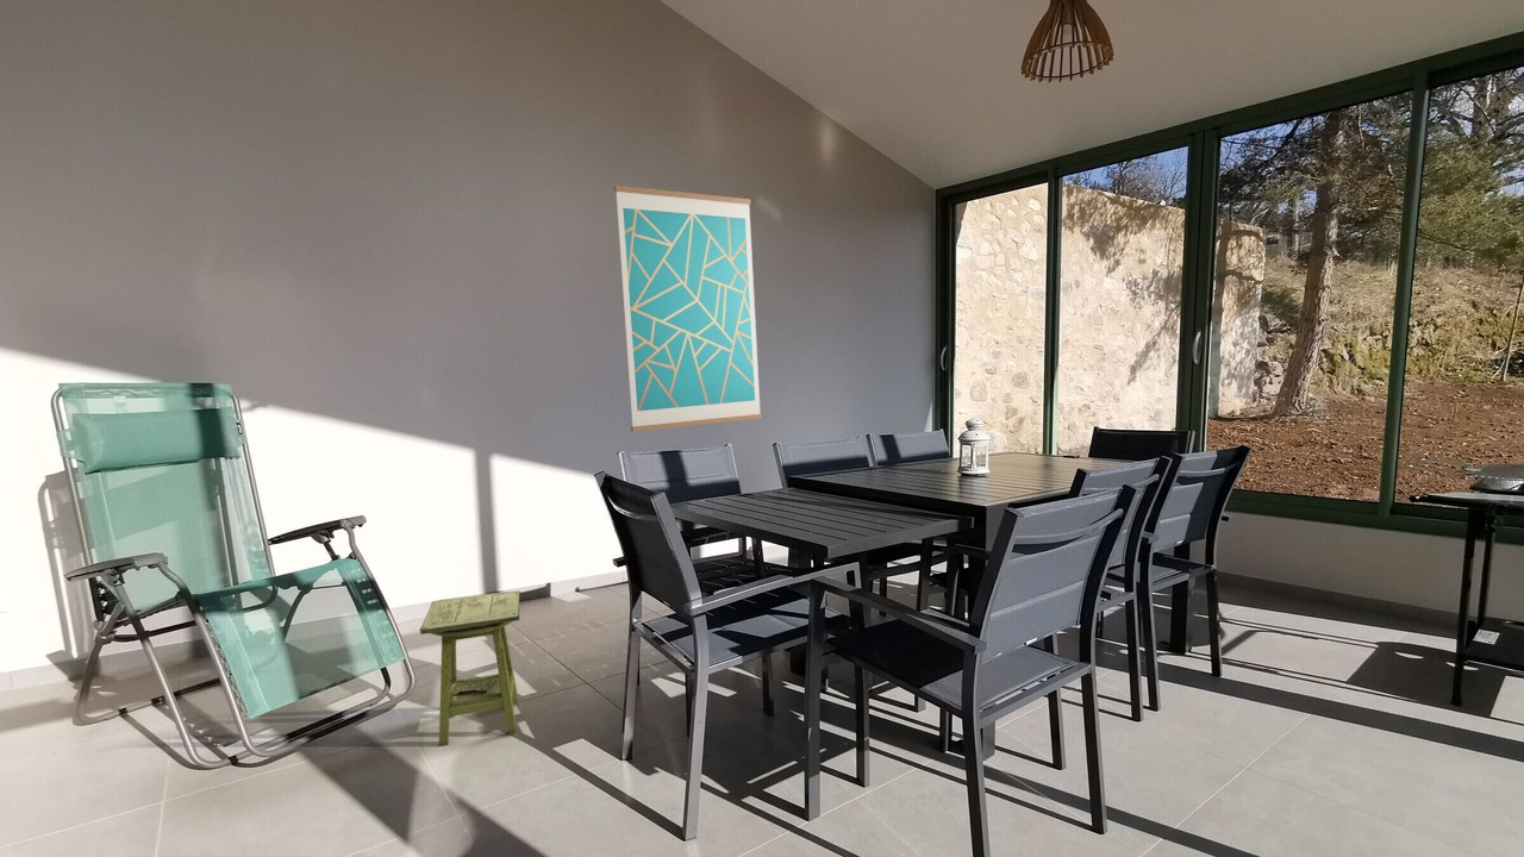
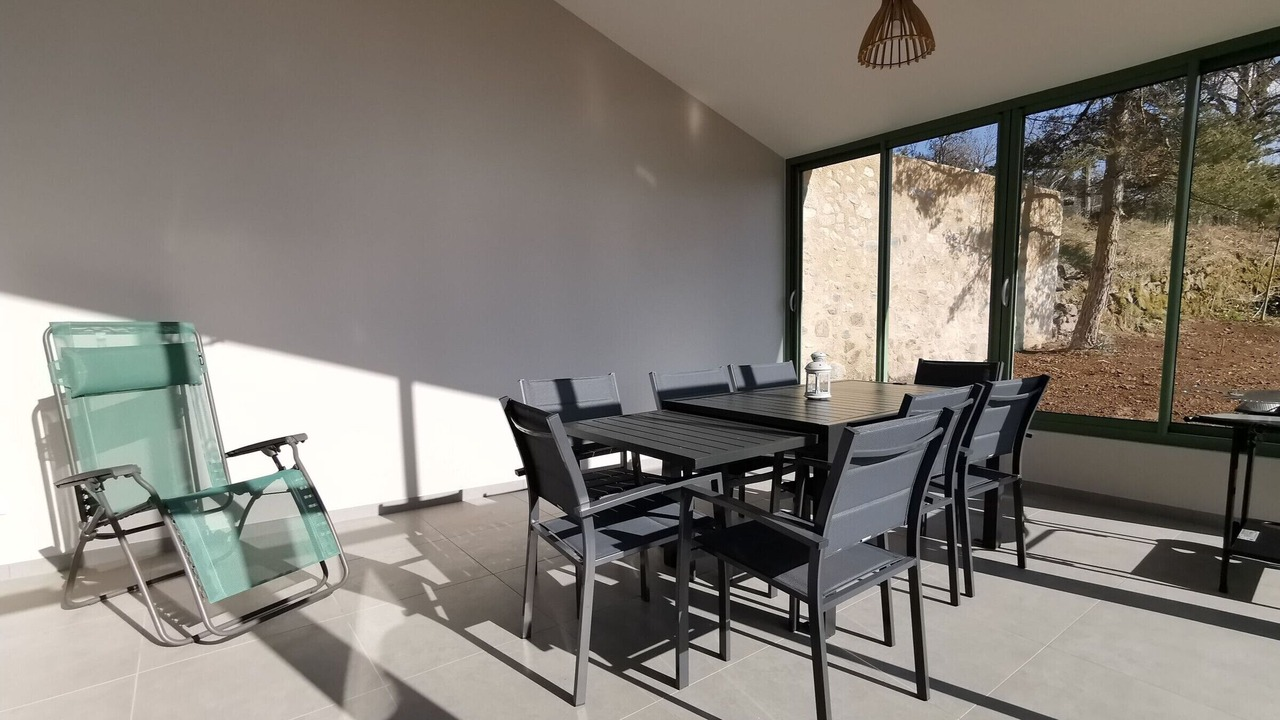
- wall art [613,184,763,433]
- side table [418,589,521,747]
